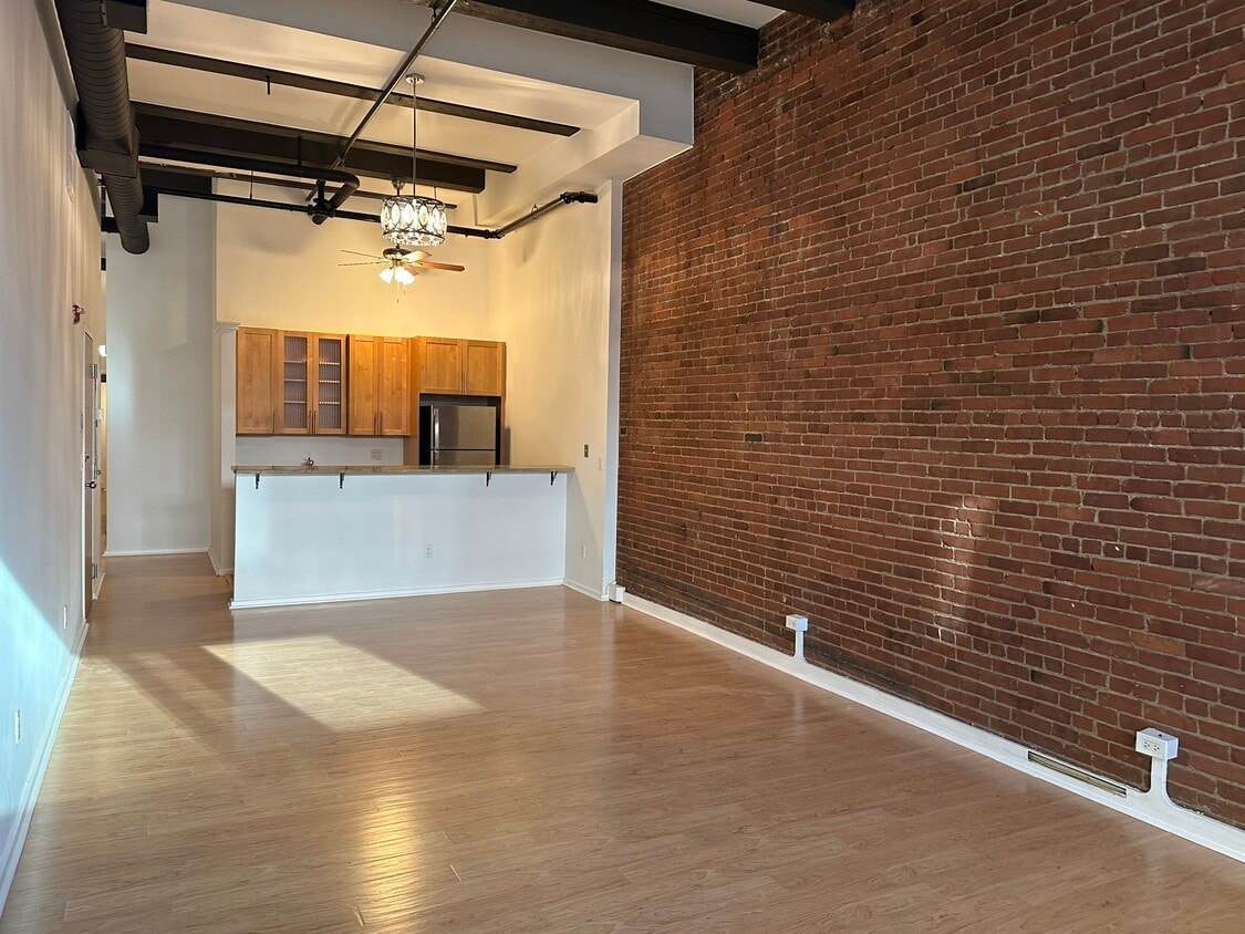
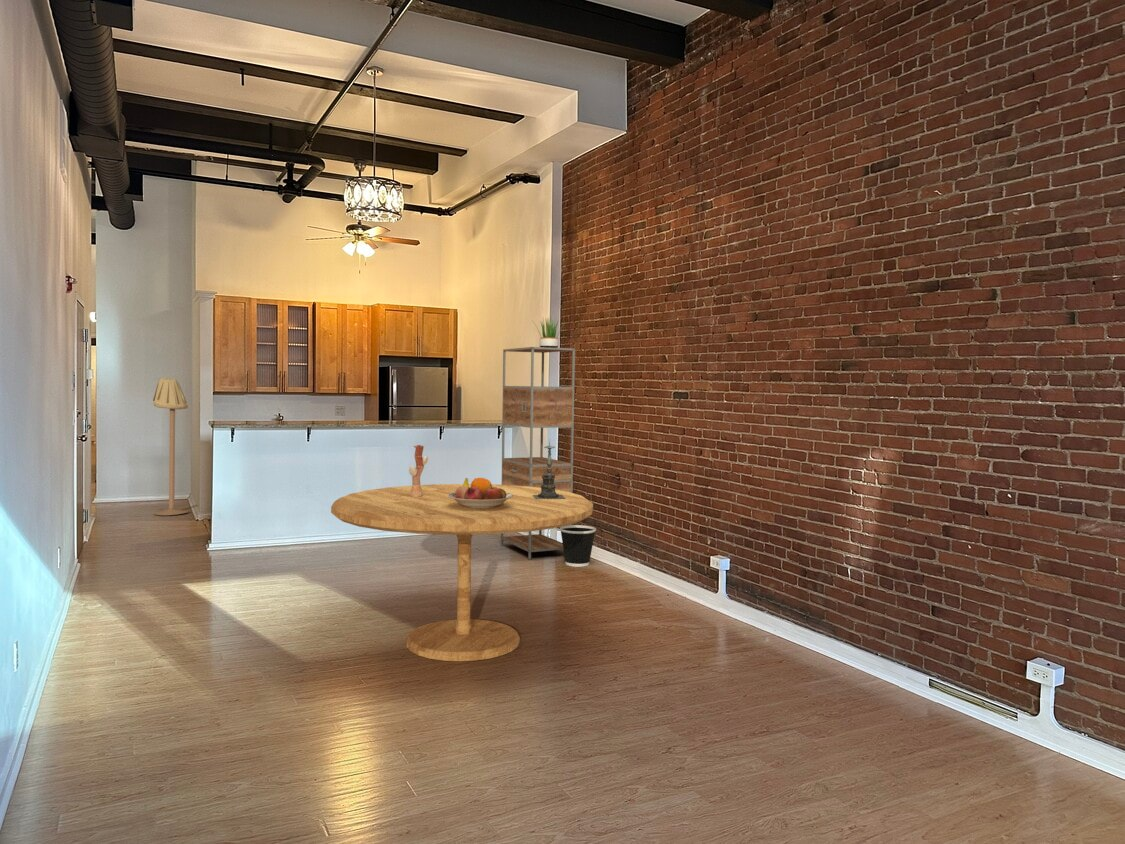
+ vase [408,444,429,497]
+ floor lamp [152,376,190,516]
+ dining table [330,483,594,662]
+ candle holder [533,440,565,499]
+ potted plant [532,317,566,348]
+ fruit bowl [448,477,513,509]
+ wastebasket [559,524,597,568]
+ shelving unit [500,346,576,561]
